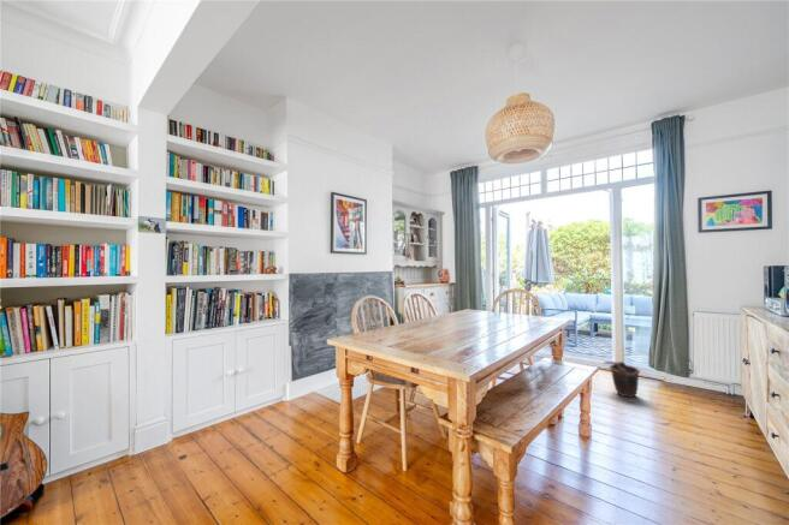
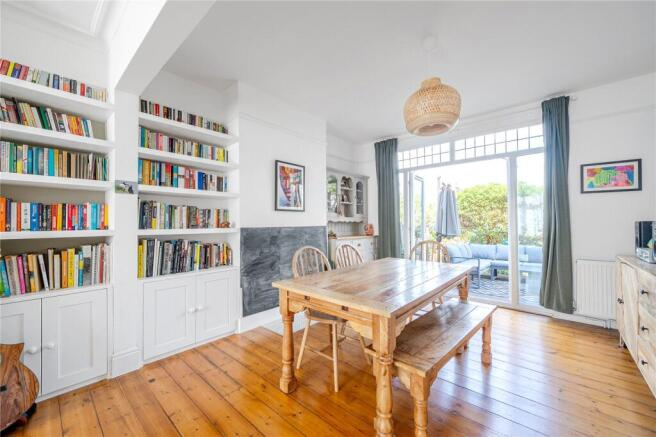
- bucket [603,360,641,399]
